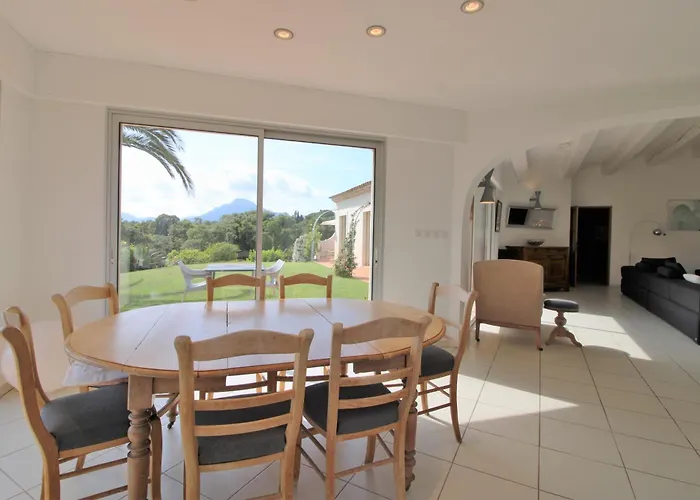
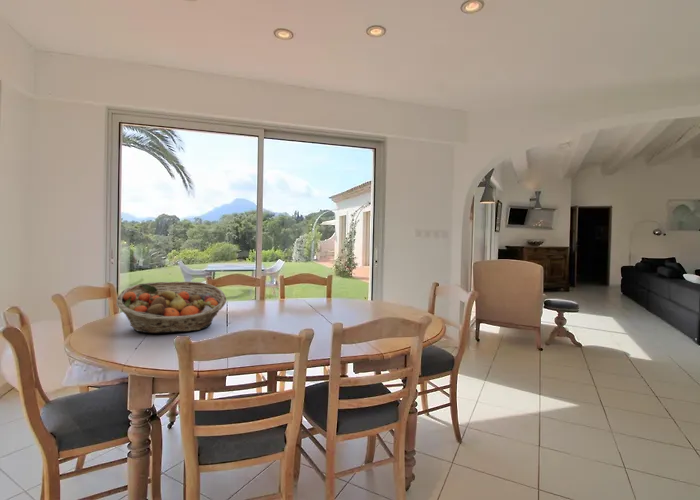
+ fruit basket [115,281,227,334]
